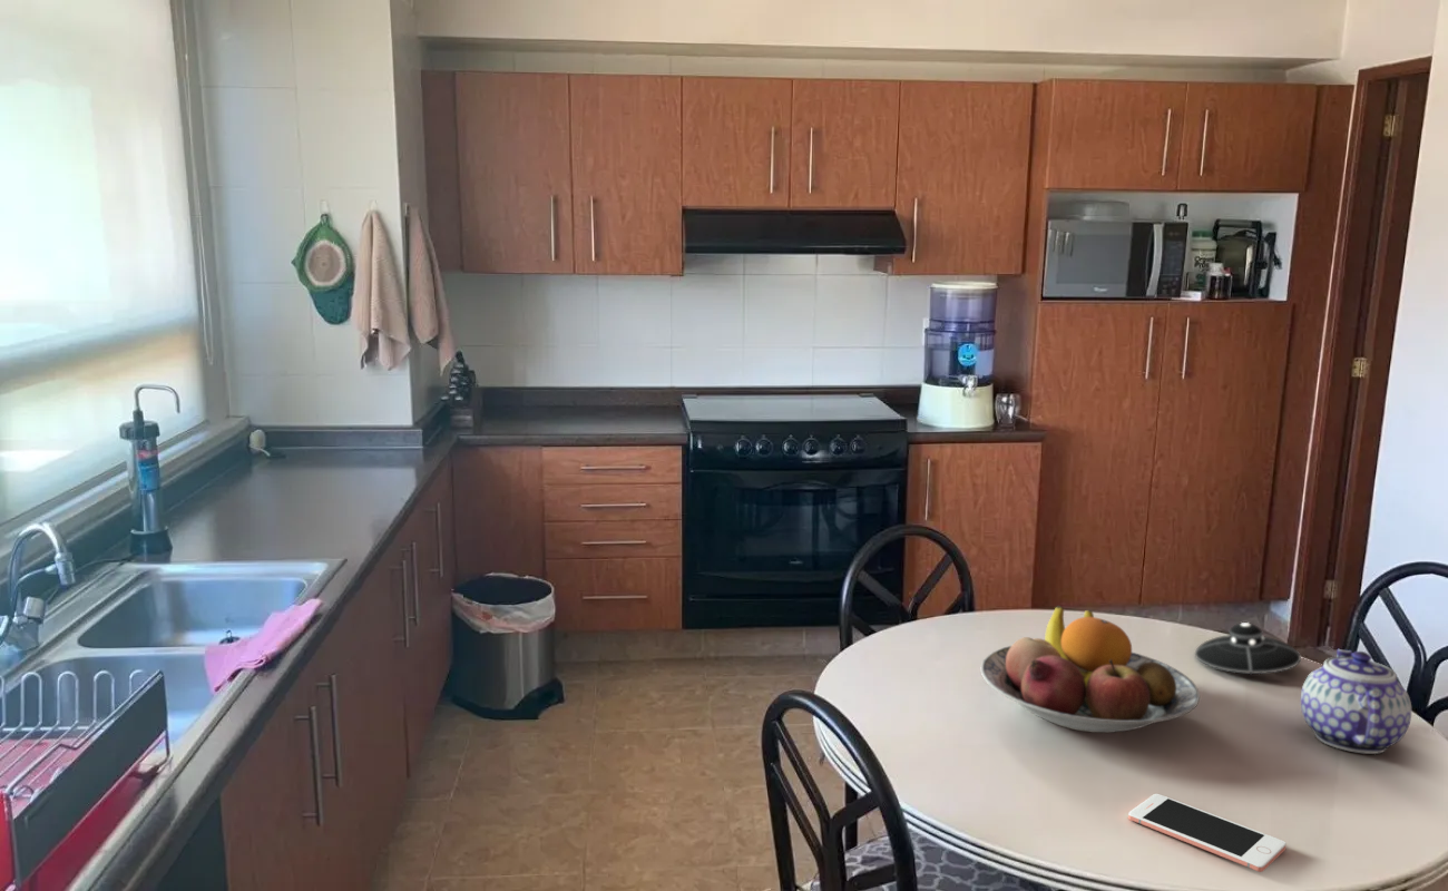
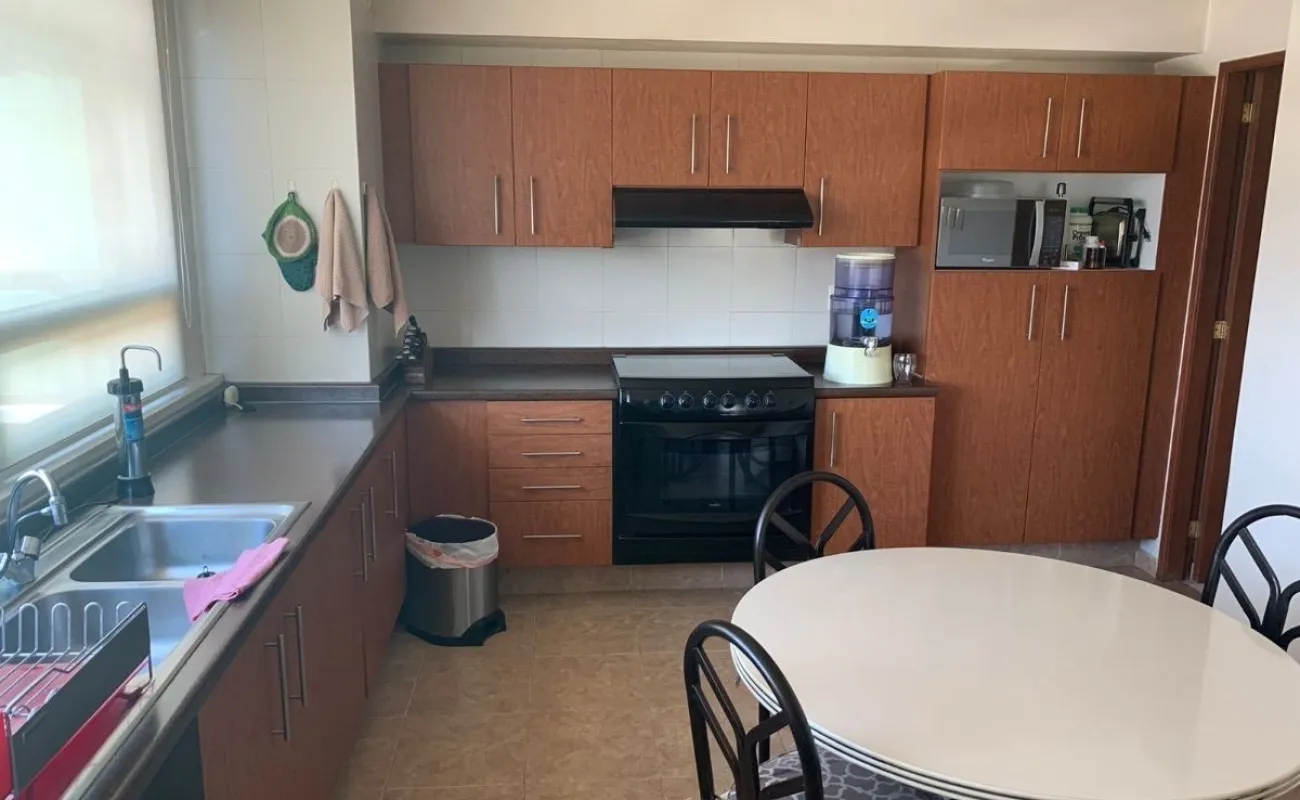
- cell phone [1127,793,1288,873]
- fruit bowl [980,605,1201,734]
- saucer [1194,621,1302,675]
- teapot [1300,648,1412,755]
